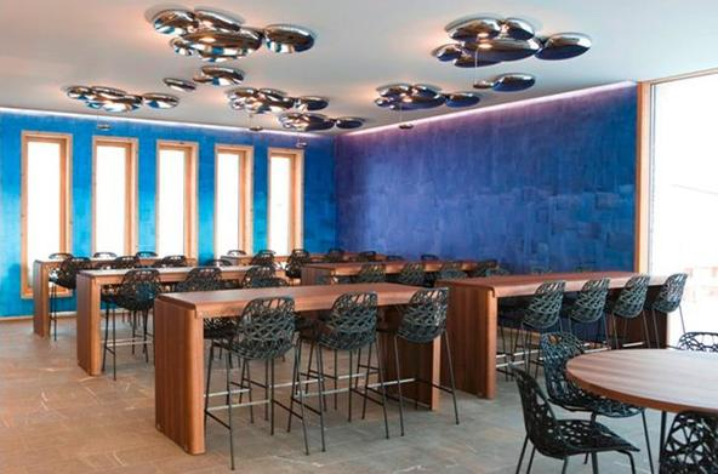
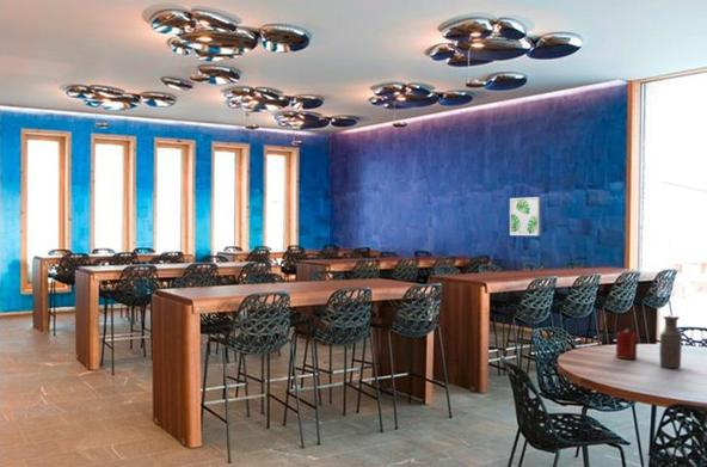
+ candle [615,327,639,360]
+ wall art [509,196,541,236]
+ bottle [658,314,683,369]
